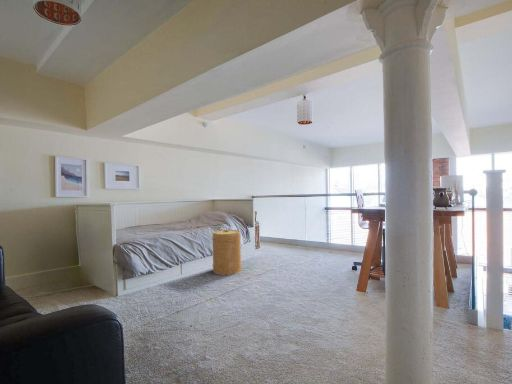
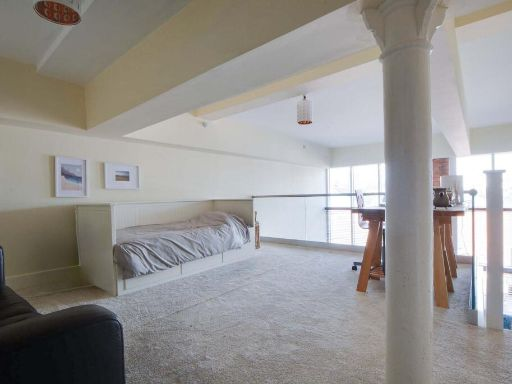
- basket [211,229,242,276]
